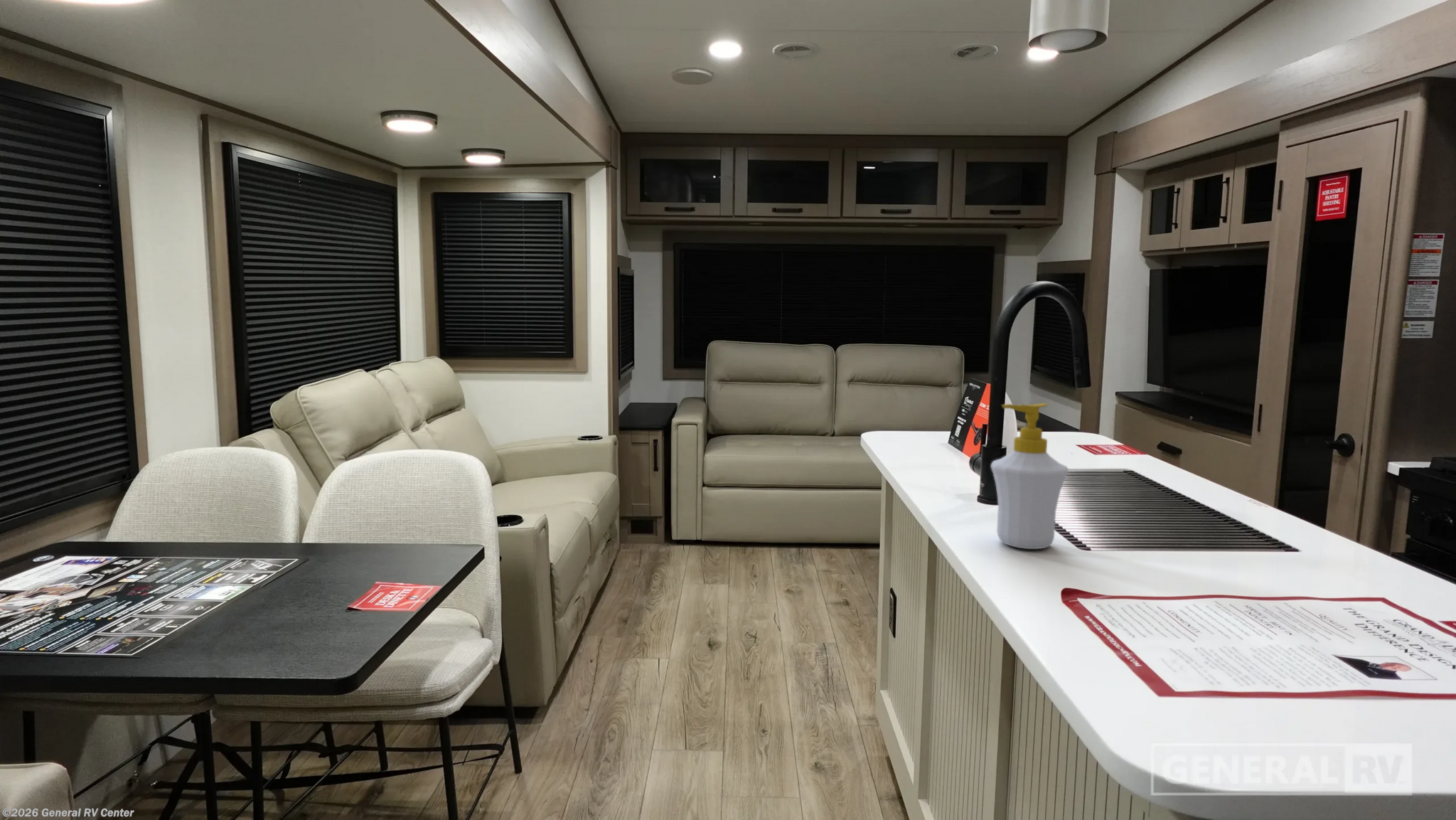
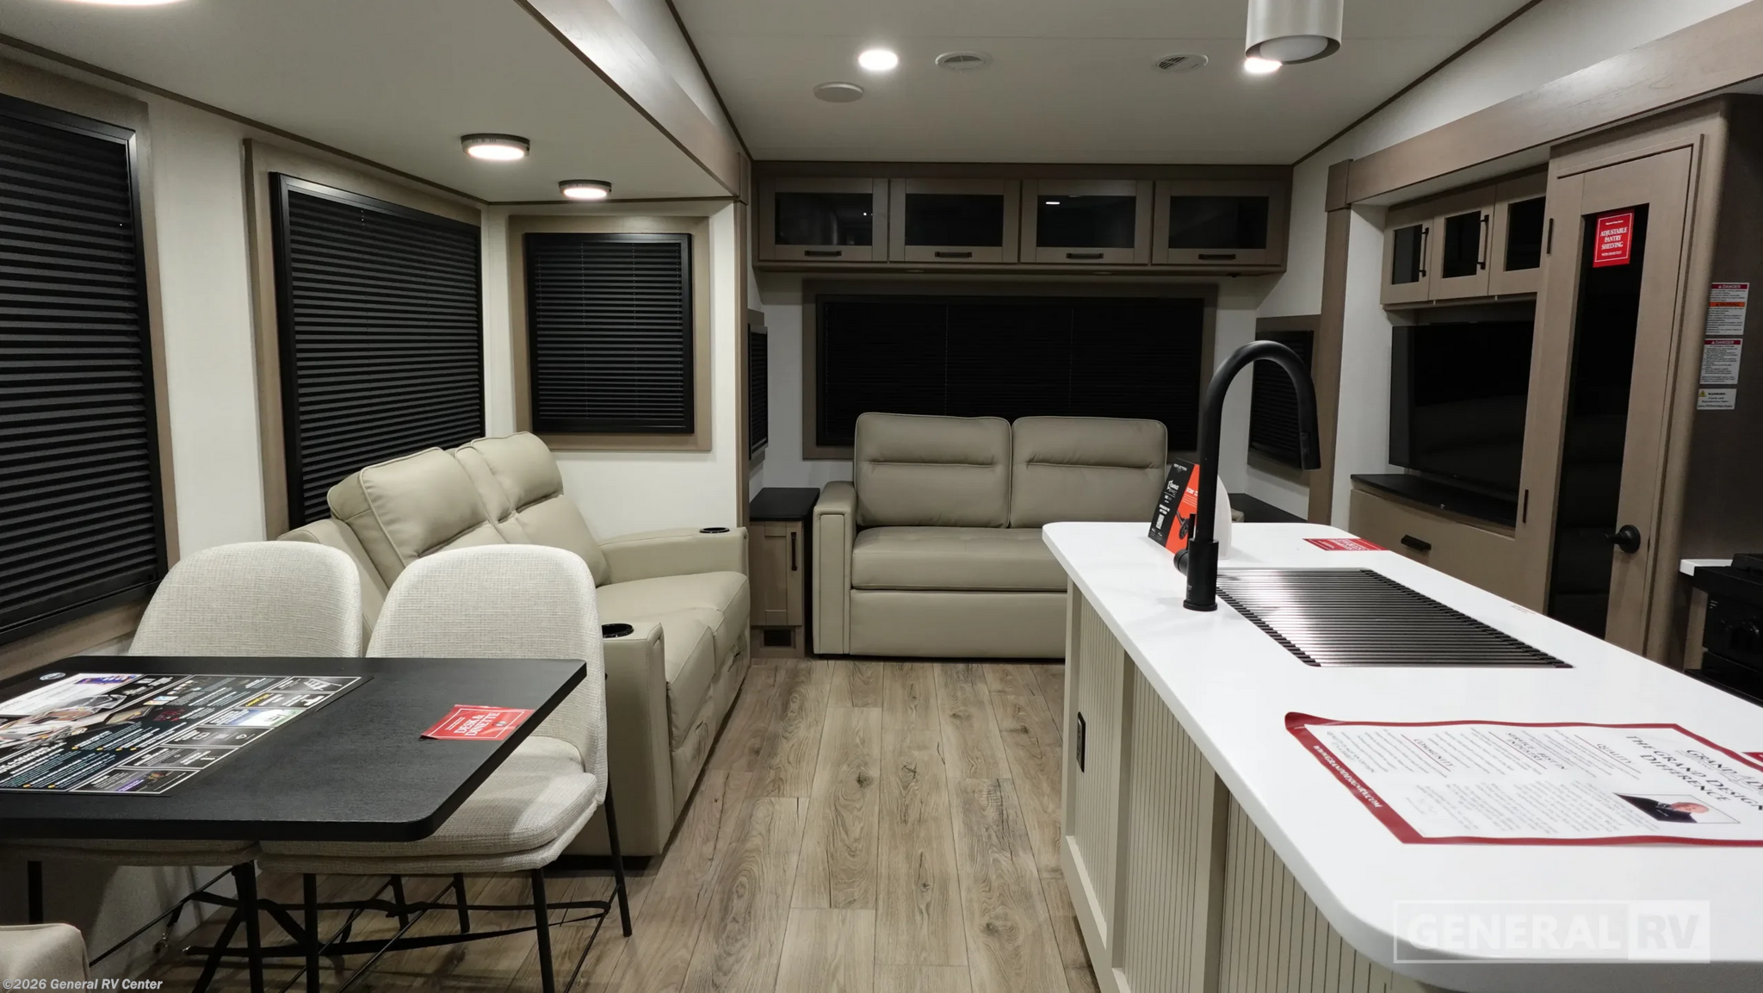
- soap bottle [990,403,1069,550]
